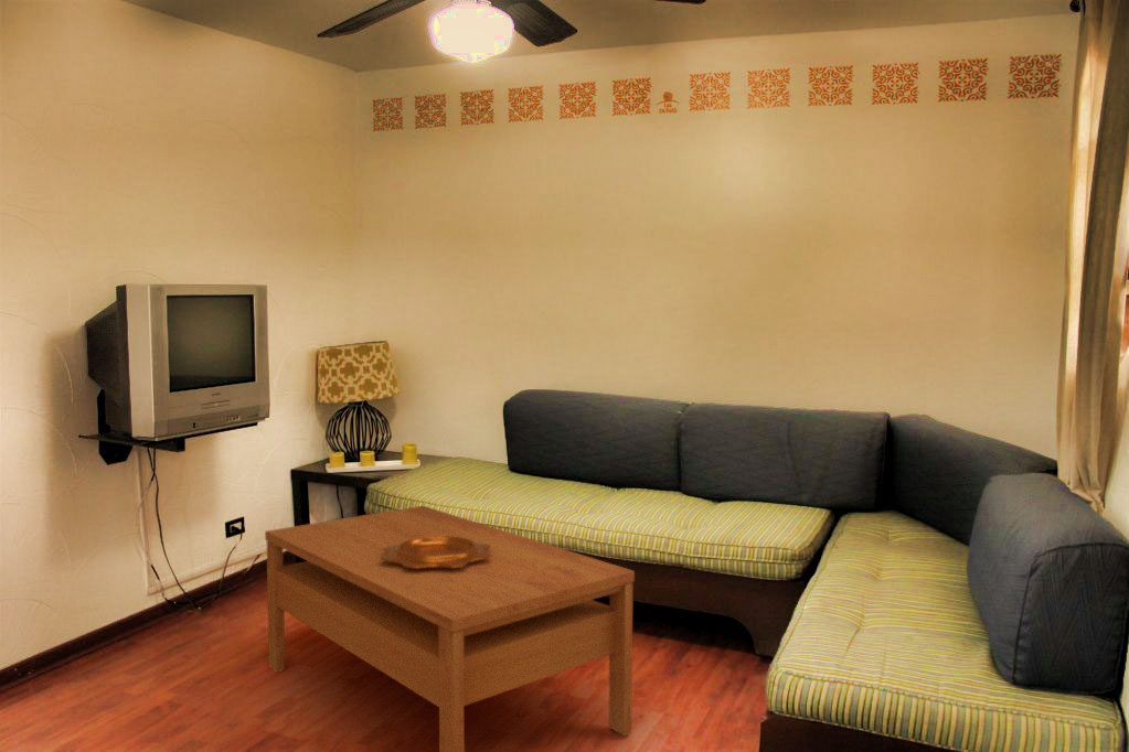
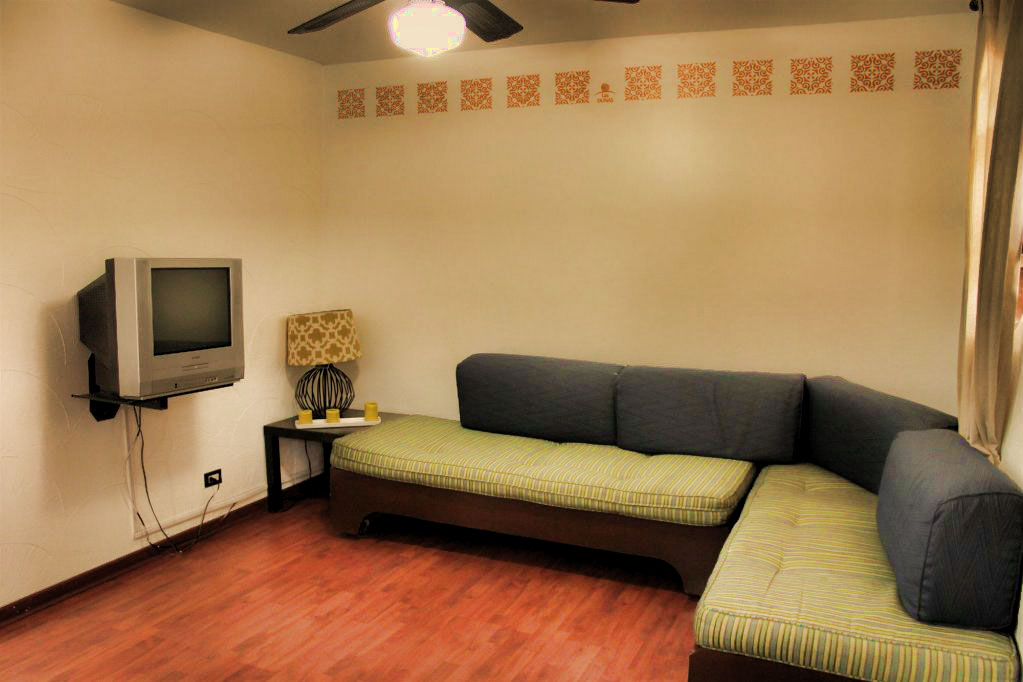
- coffee table [264,505,636,752]
- decorative bowl [381,536,491,569]
